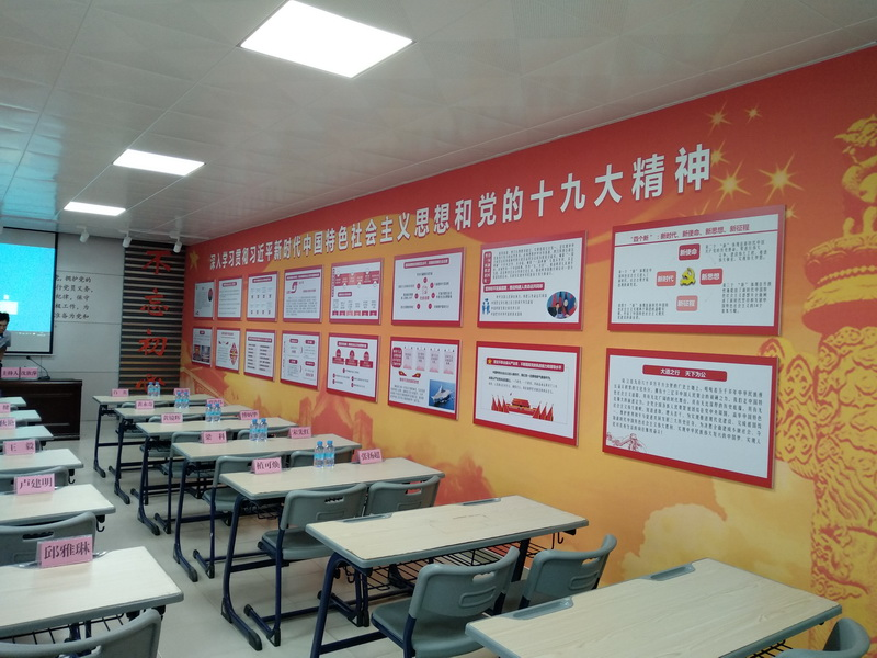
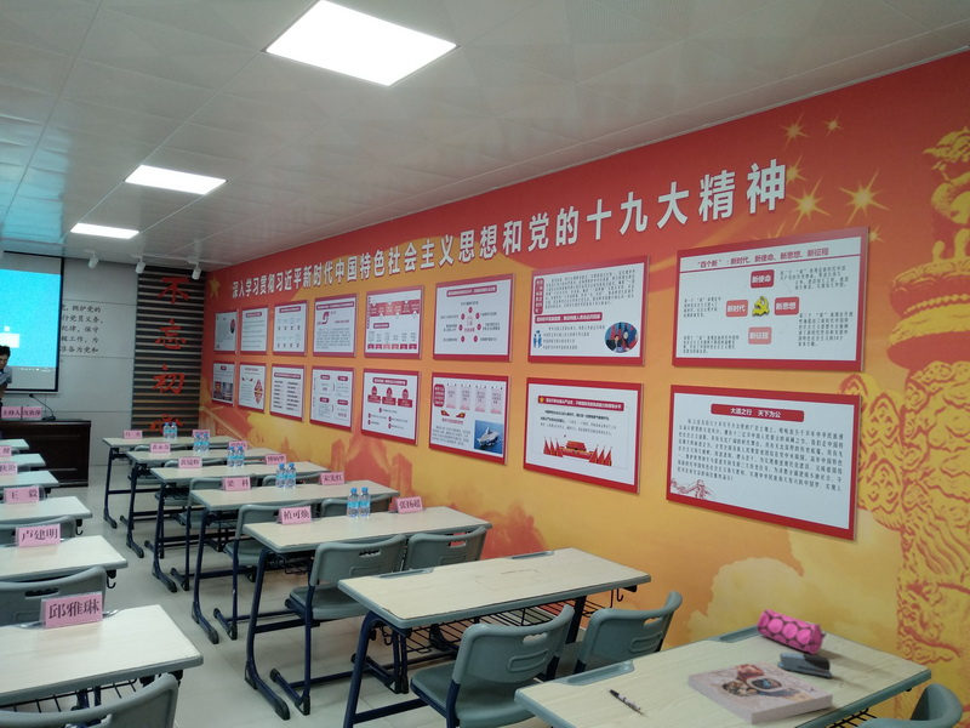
+ stapler [776,652,833,679]
+ book [686,659,834,726]
+ pencil case [755,608,828,655]
+ pen [606,687,641,711]
